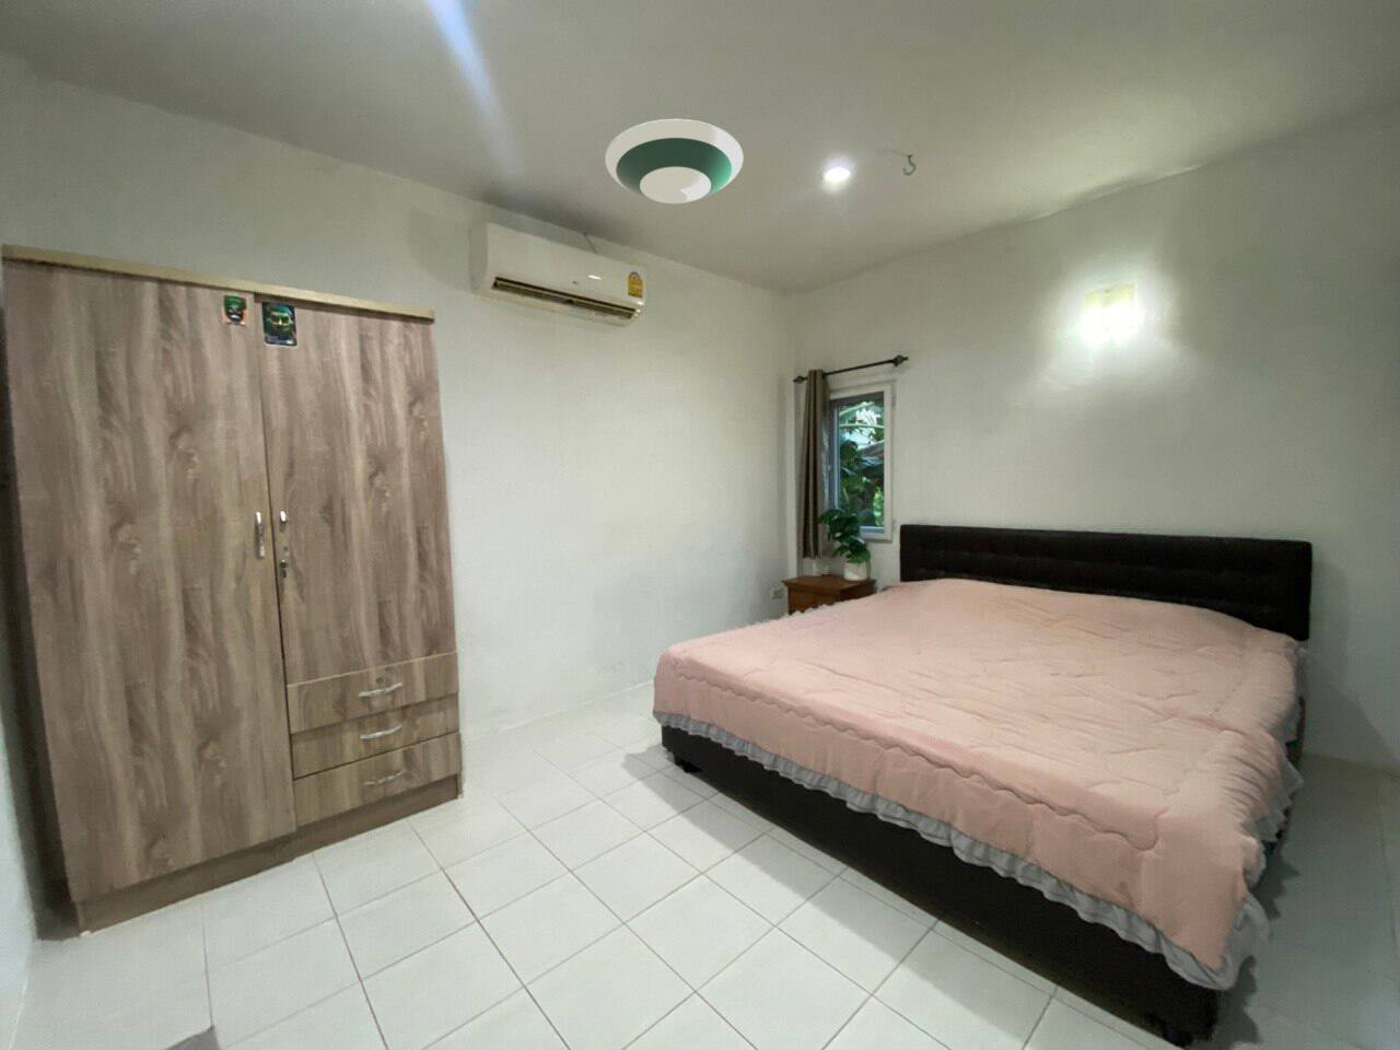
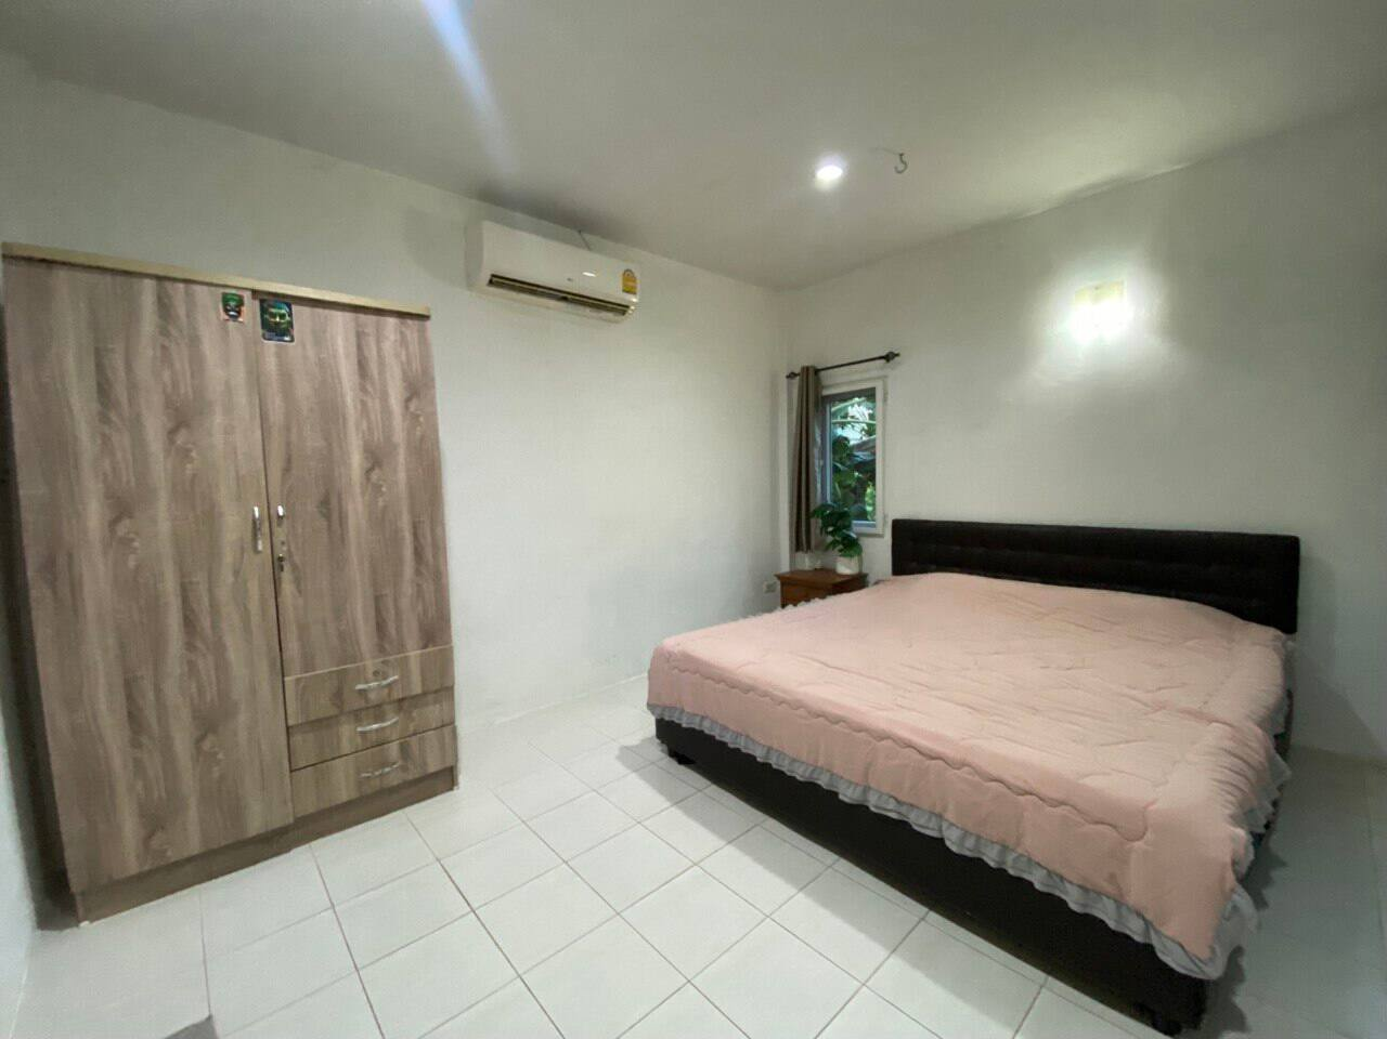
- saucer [604,118,745,204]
